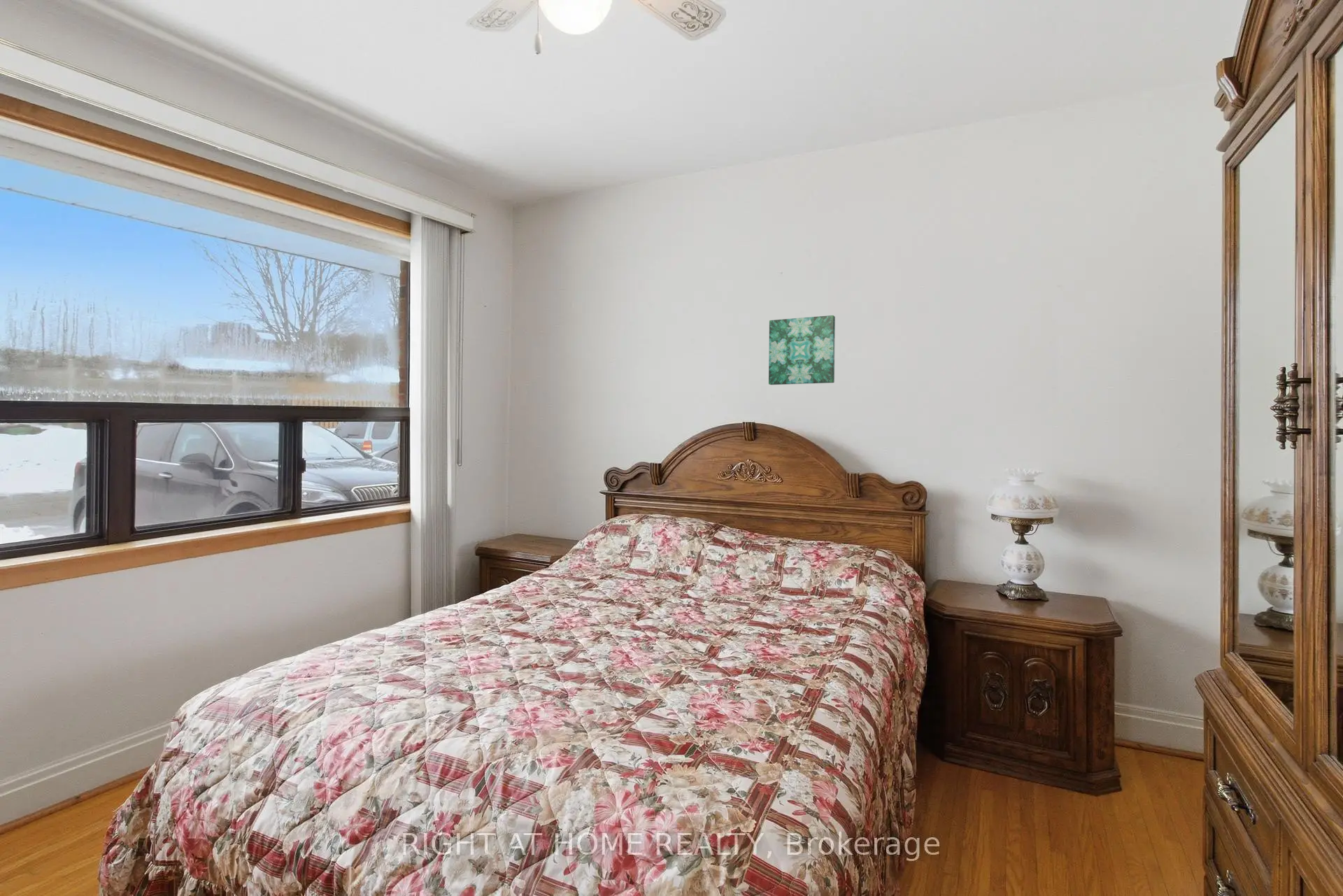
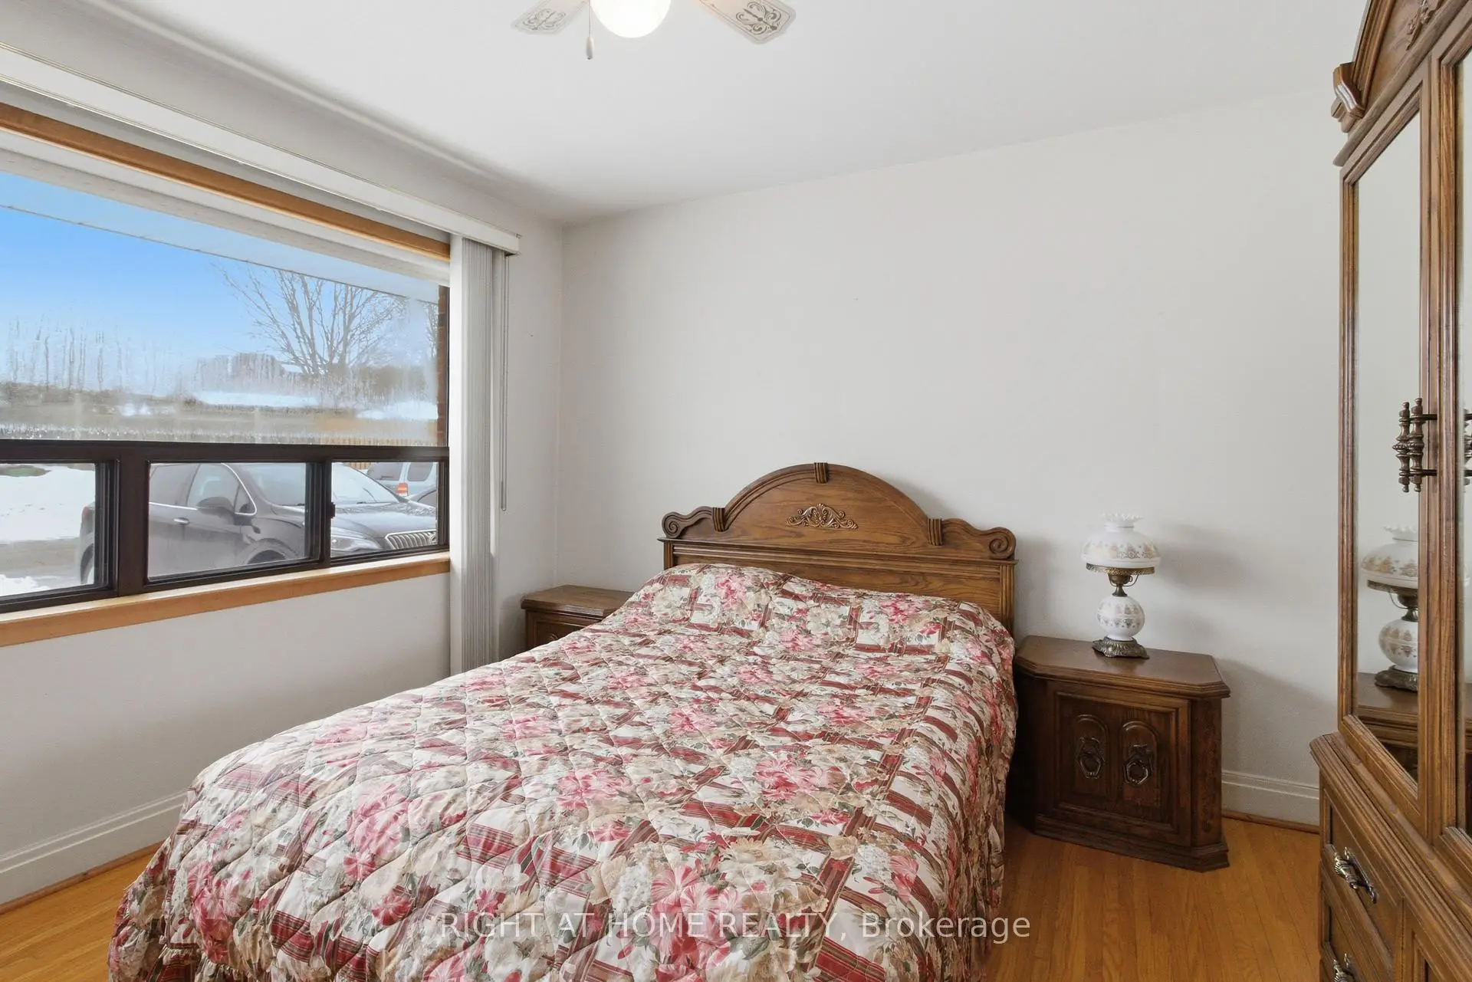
- wall art [768,315,836,385]
